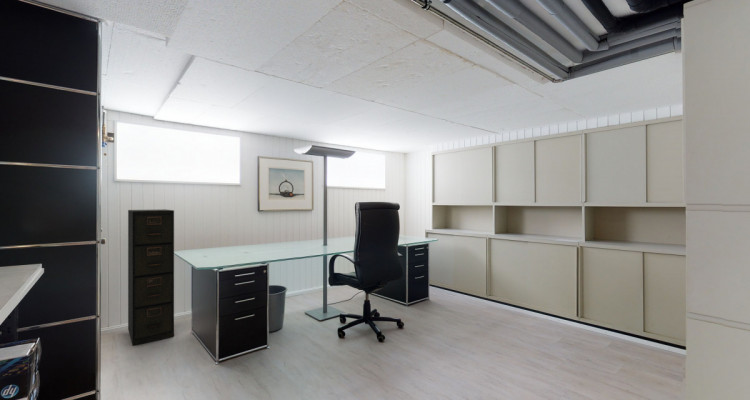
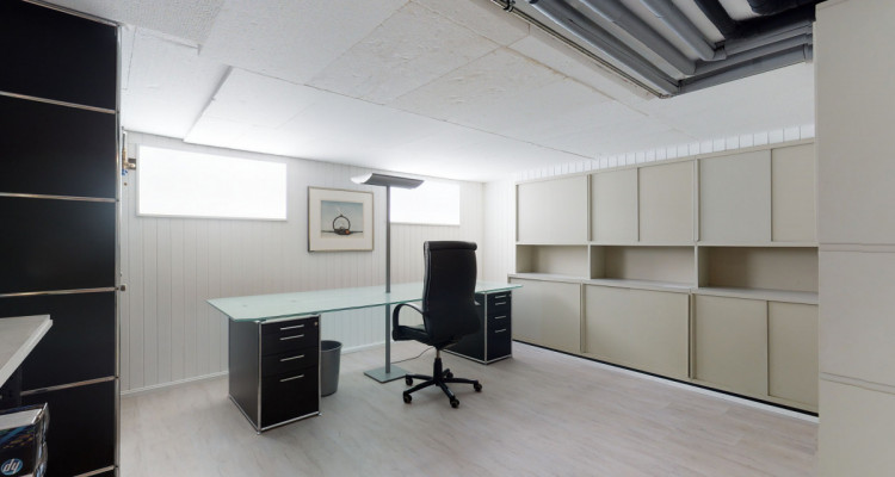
- filing cabinet [127,208,175,347]
